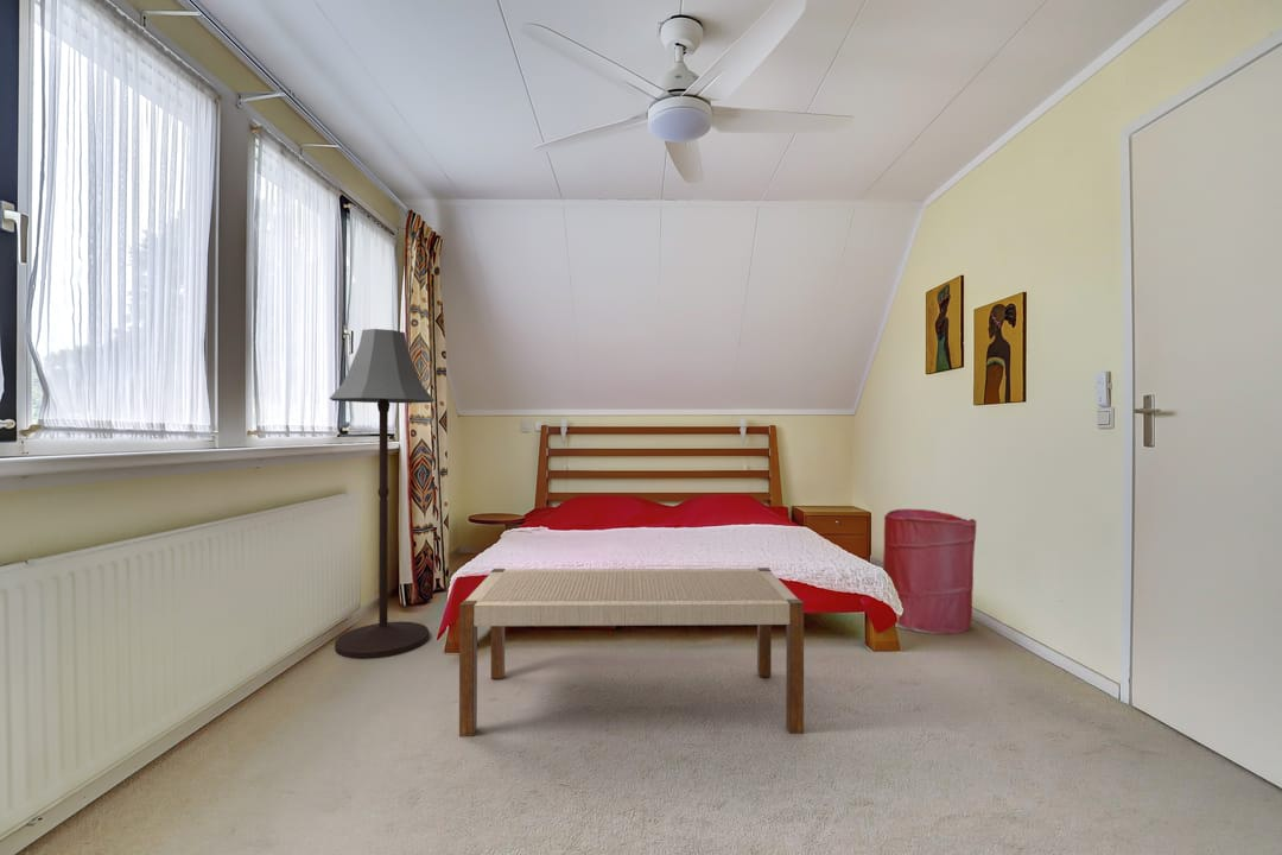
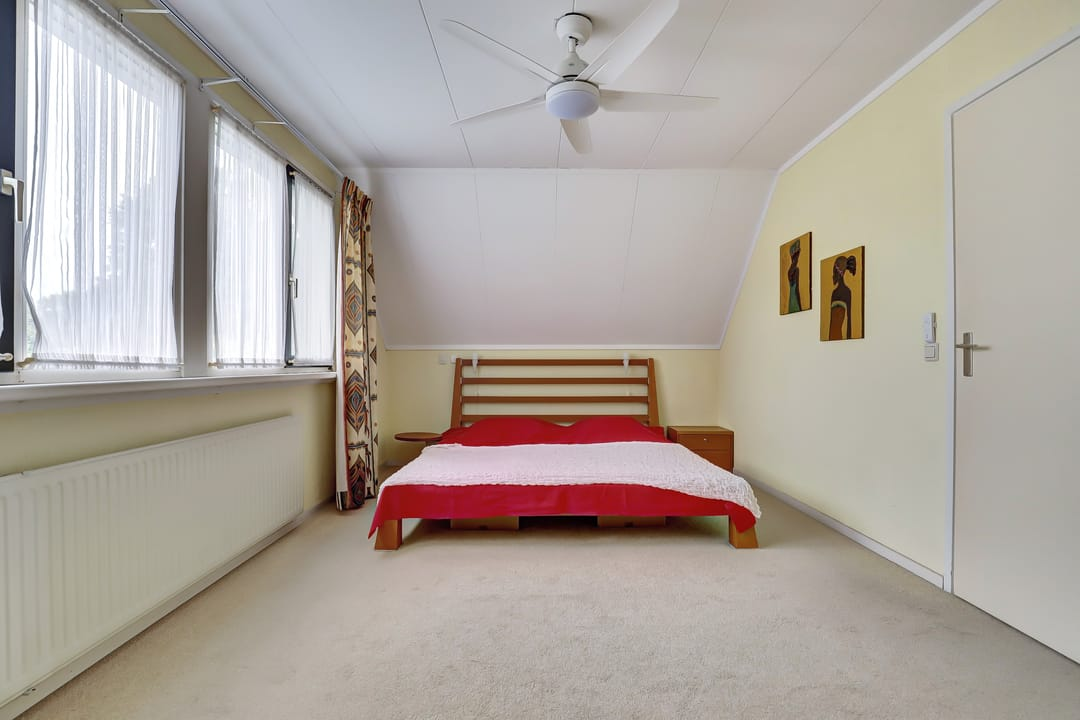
- laundry hamper [882,508,978,635]
- floor lamp [328,328,436,660]
- bench [458,566,805,737]
